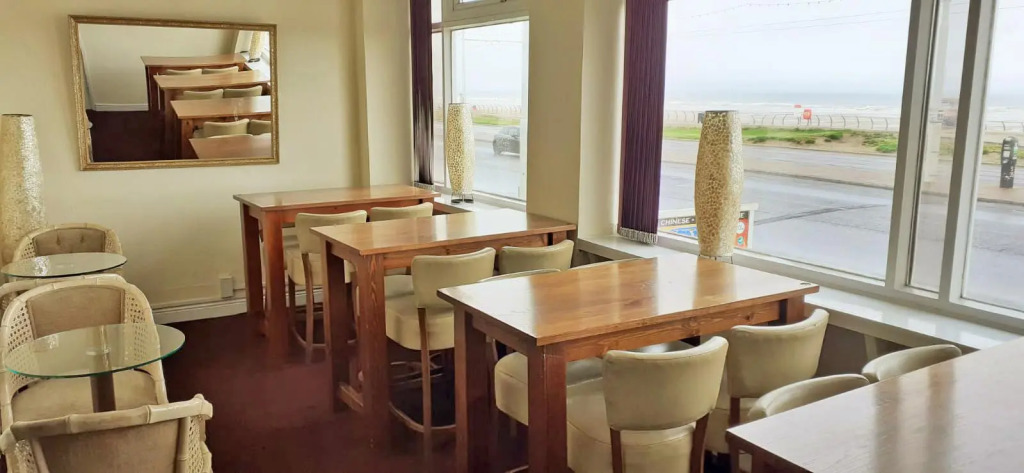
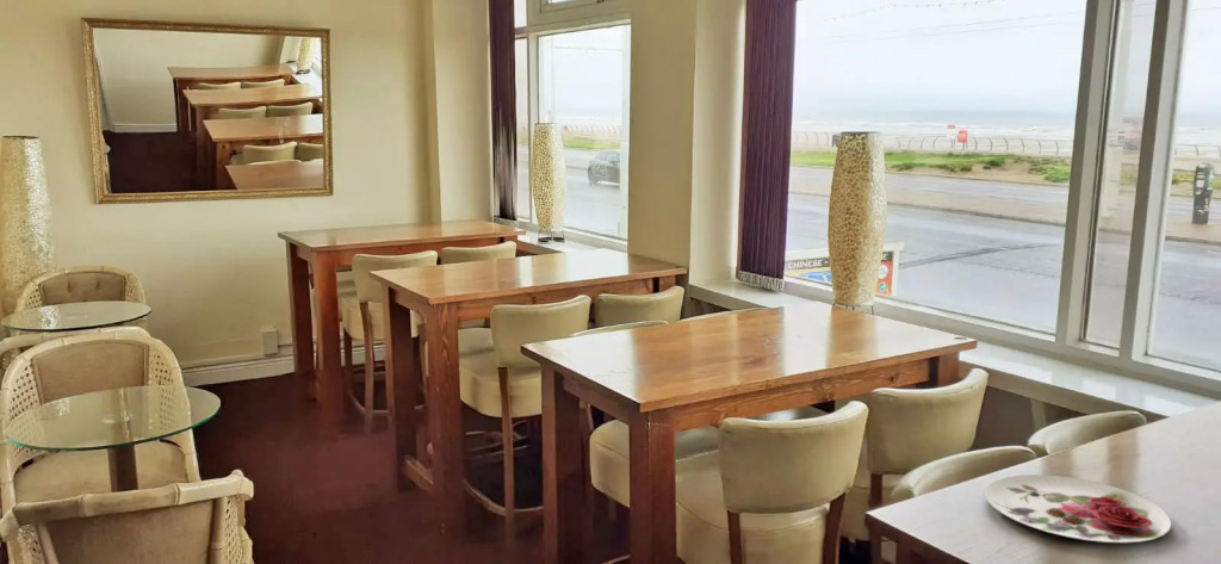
+ plate [984,473,1172,544]
